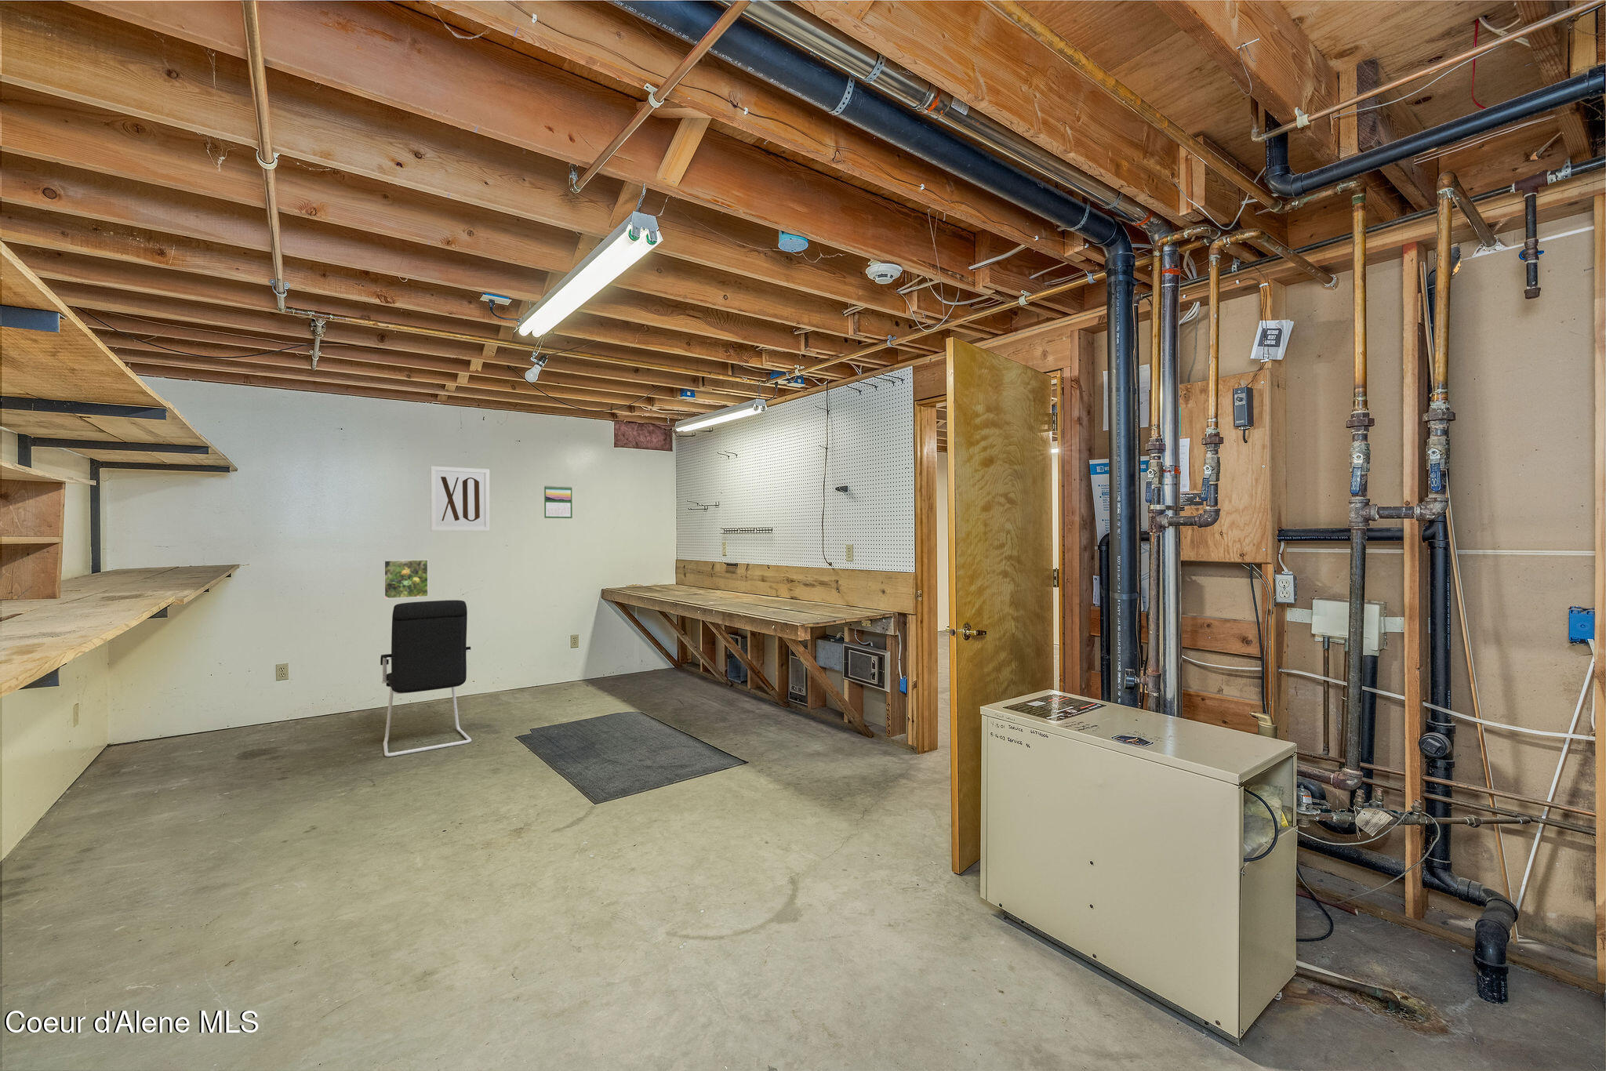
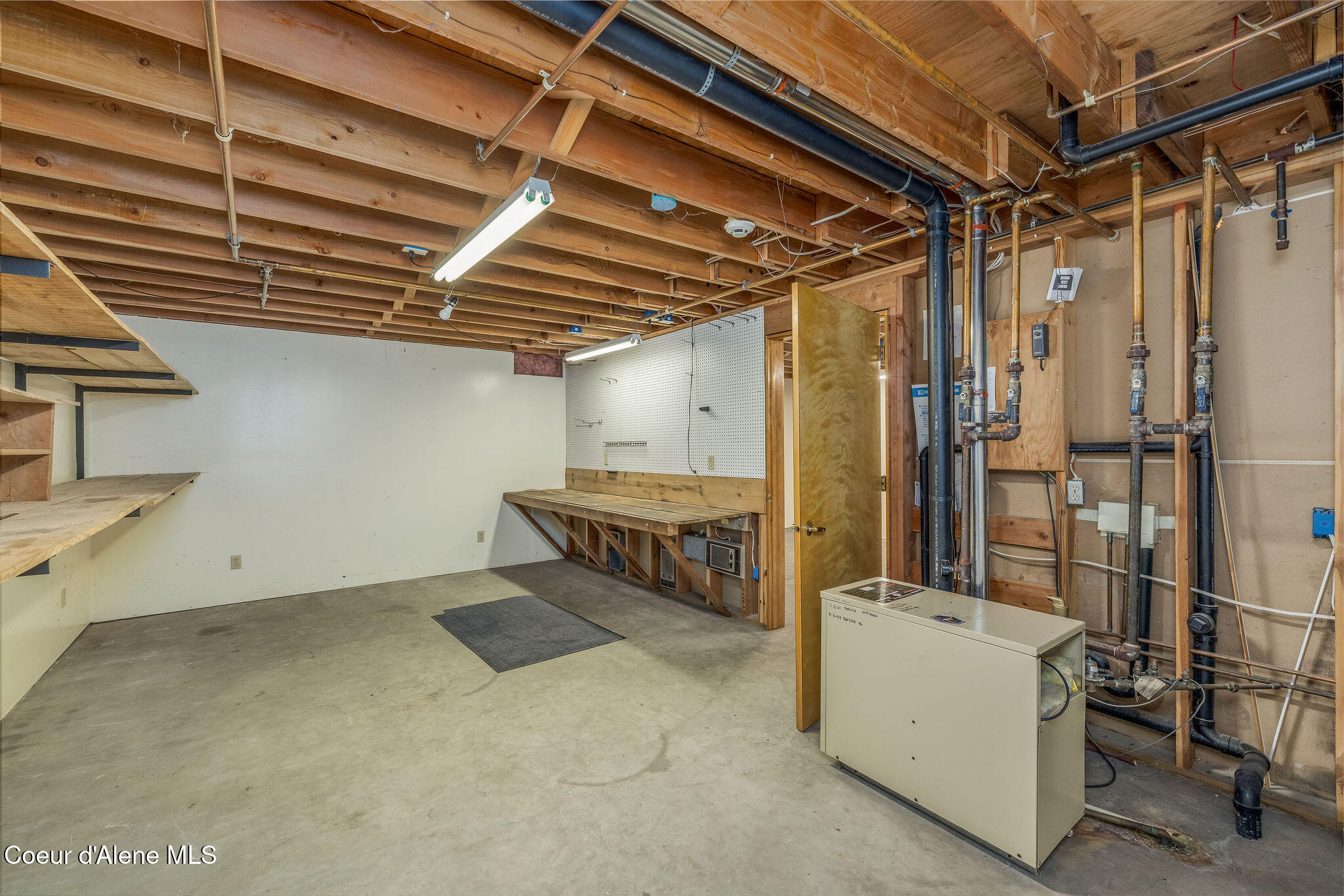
- calendar [544,484,574,519]
- wall art [430,465,491,532]
- office chair [380,599,472,758]
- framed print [384,559,429,600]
